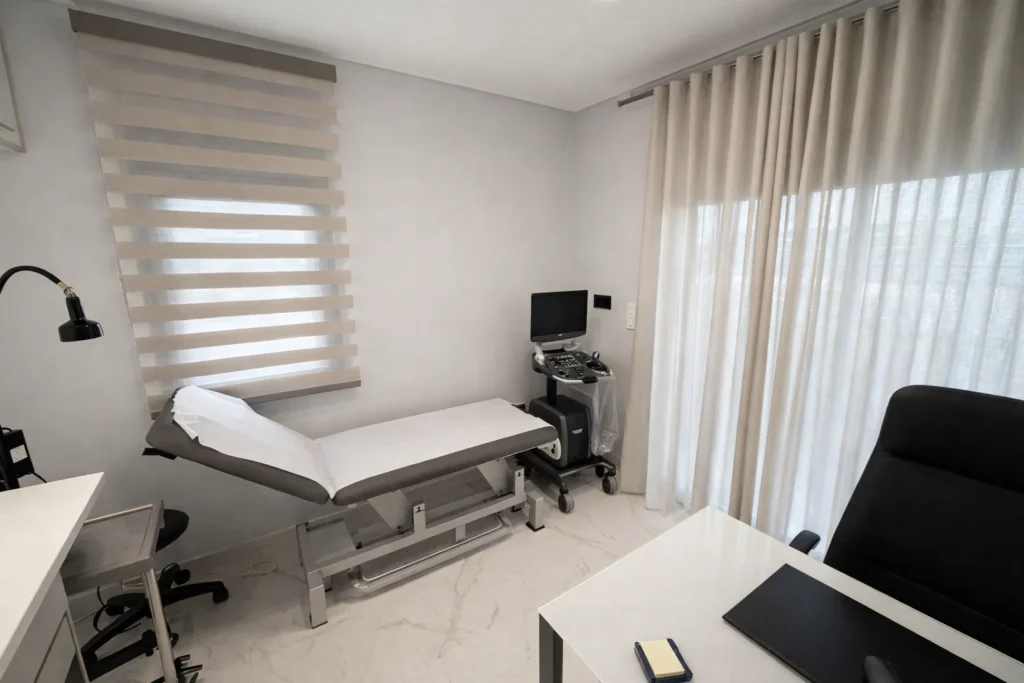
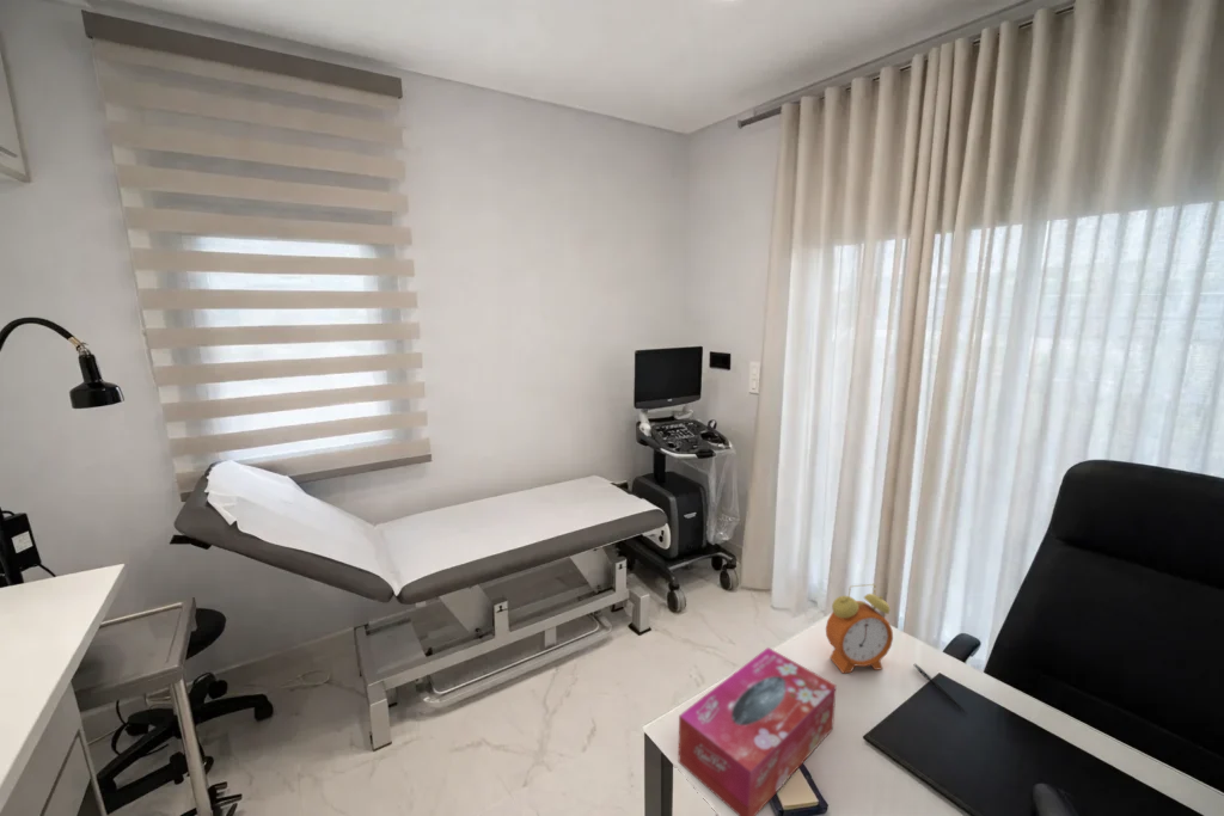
+ alarm clock [825,583,894,674]
+ tissue box [677,646,838,816]
+ pen [913,663,968,714]
